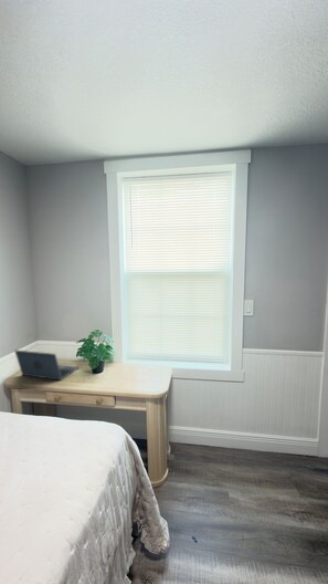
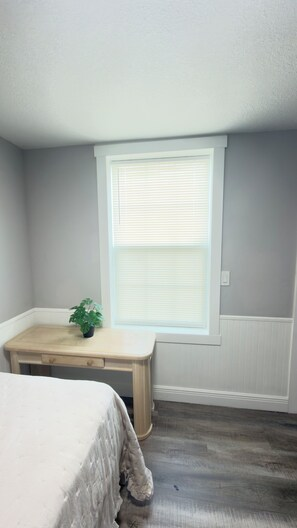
- laptop [13,350,80,382]
